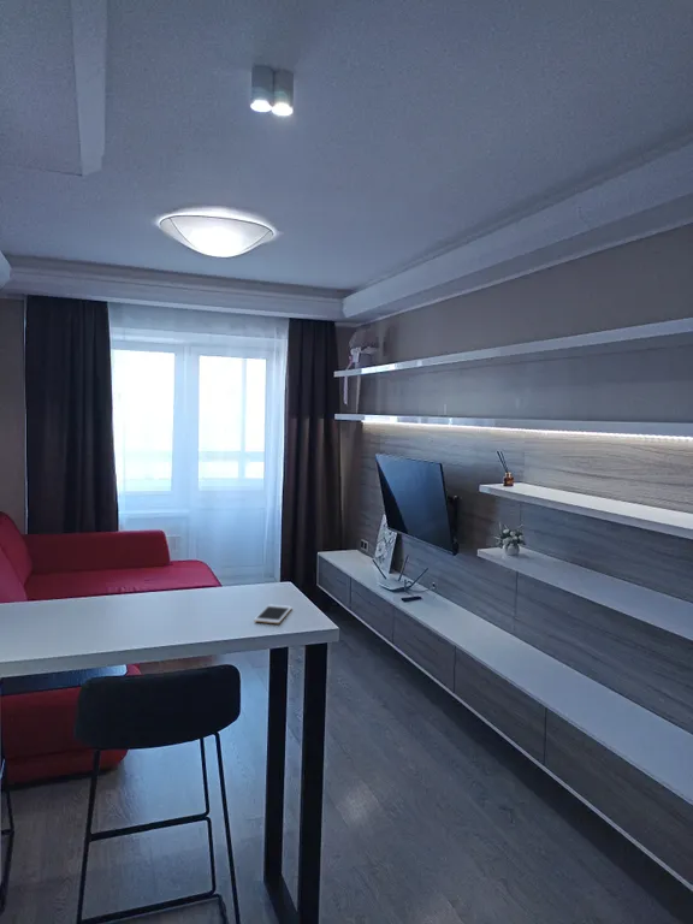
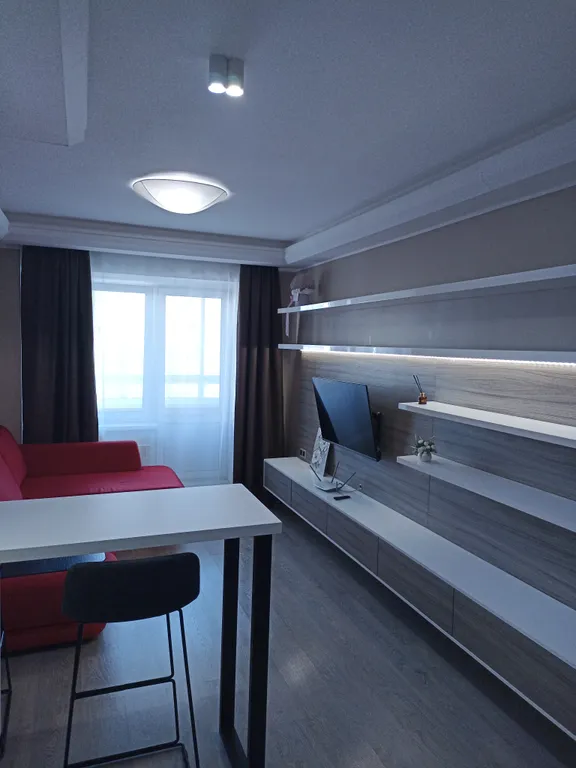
- cell phone [253,603,294,624]
